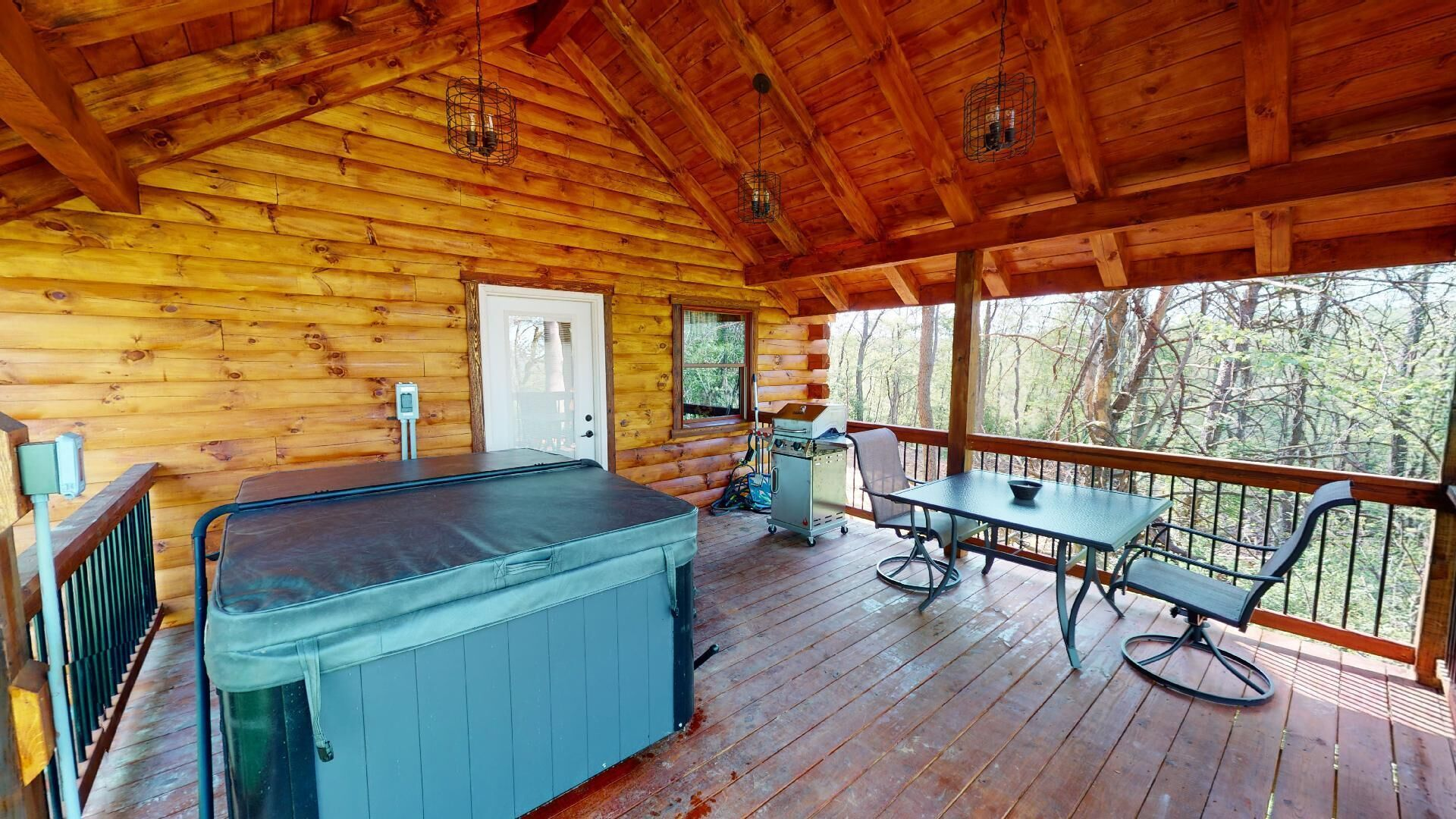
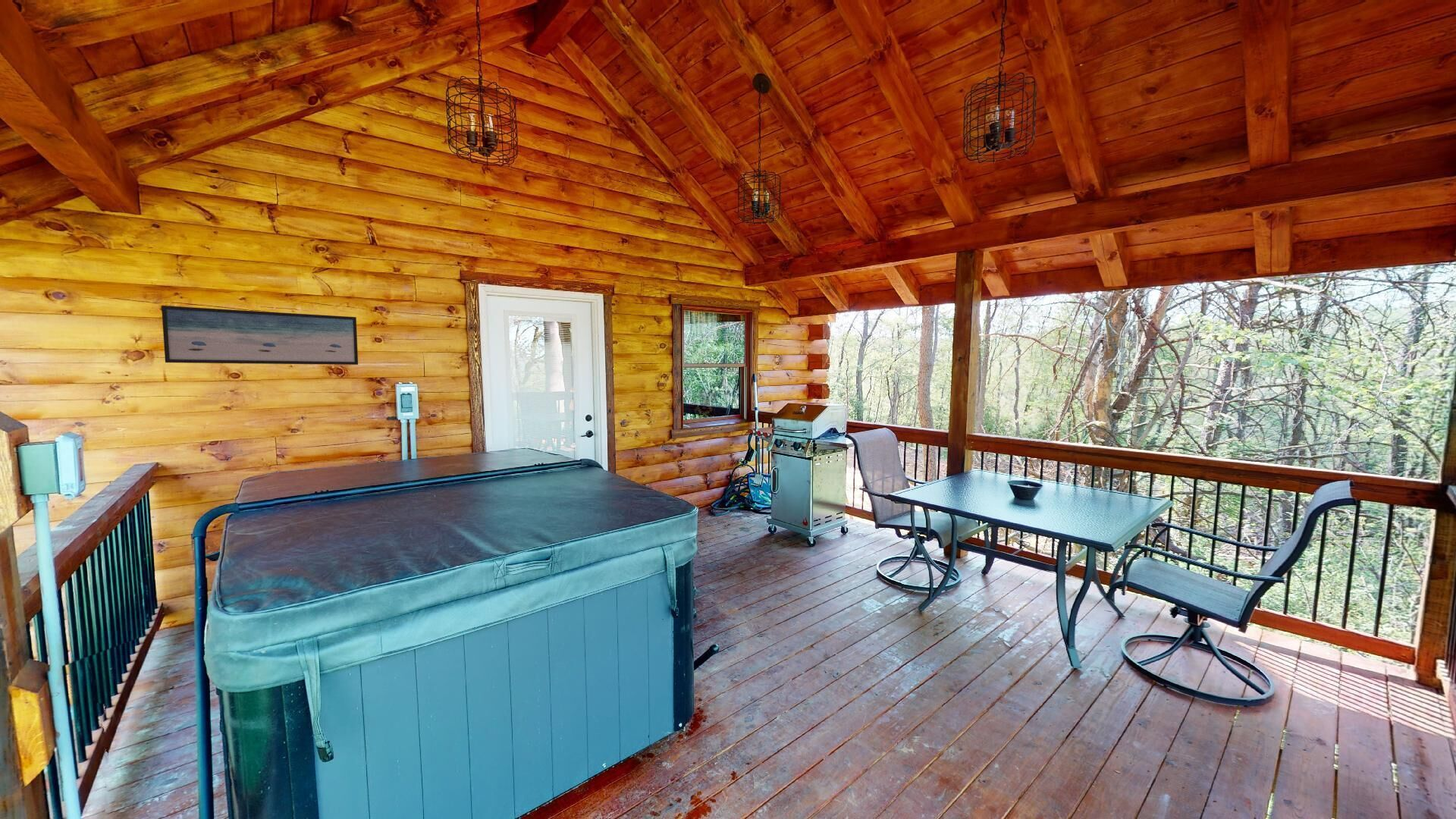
+ wall art [161,305,359,366]
